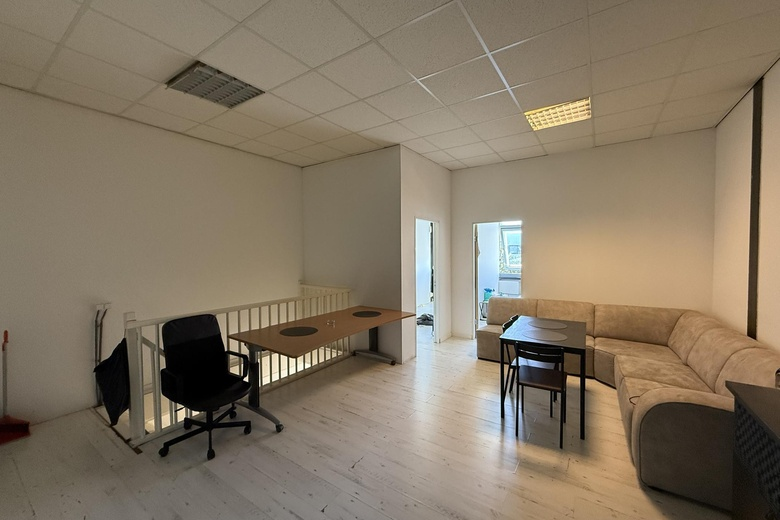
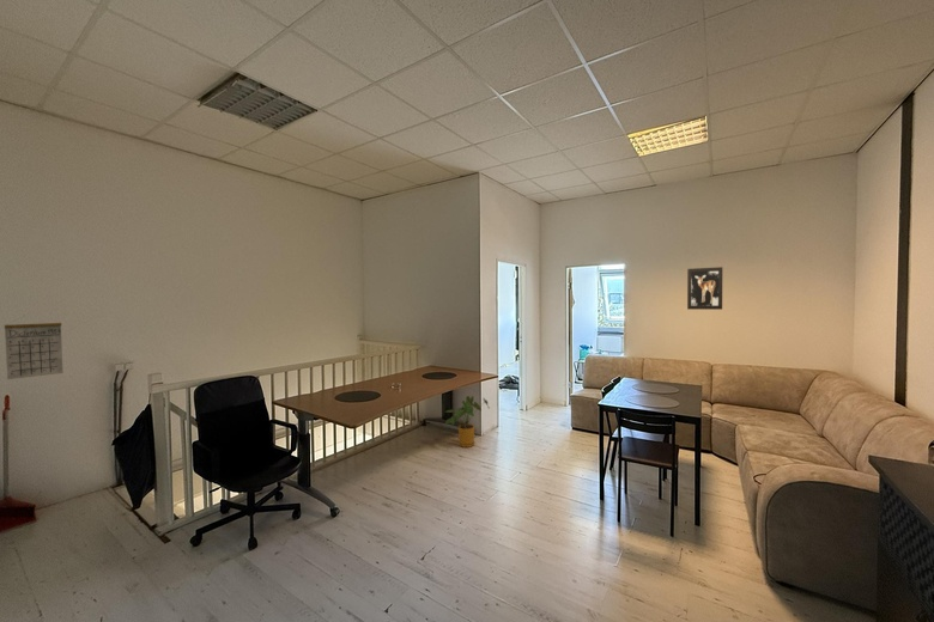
+ house plant [444,395,491,449]
+ wall art [686,266,723,311]
+ calendar [4,313,63,380]
